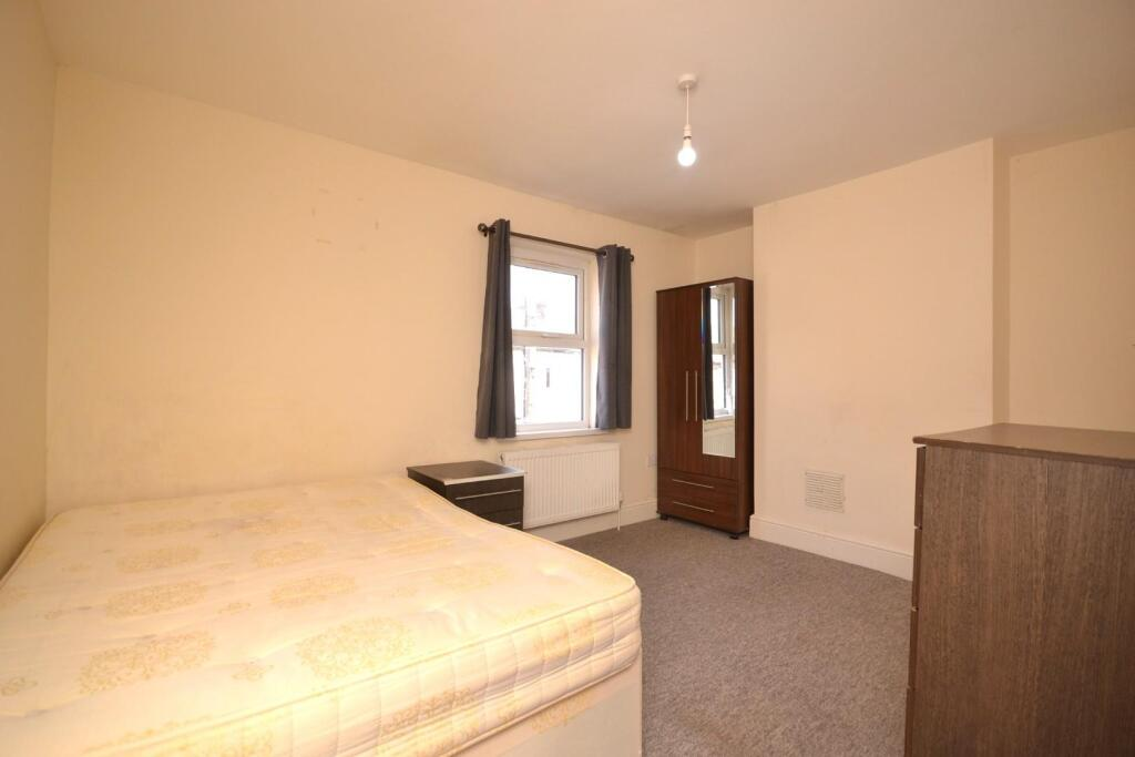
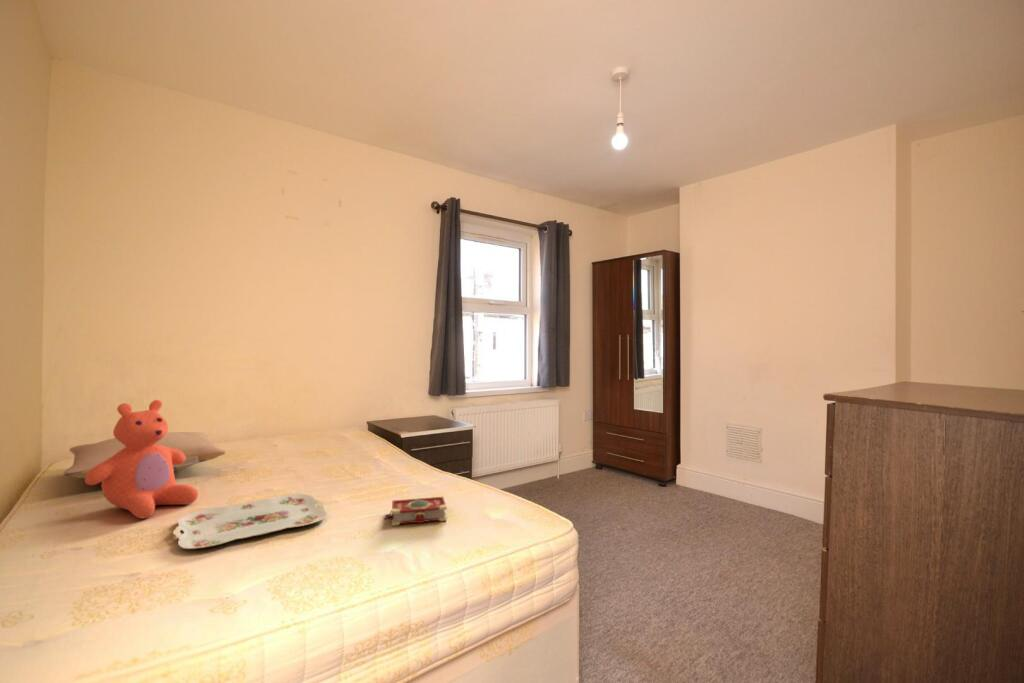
+ pillow [62,431,227,480]
+ book [384,496,448,527]
+ serving tray [172,493,328,550]
+ teddy bear [84,399,199,520]
